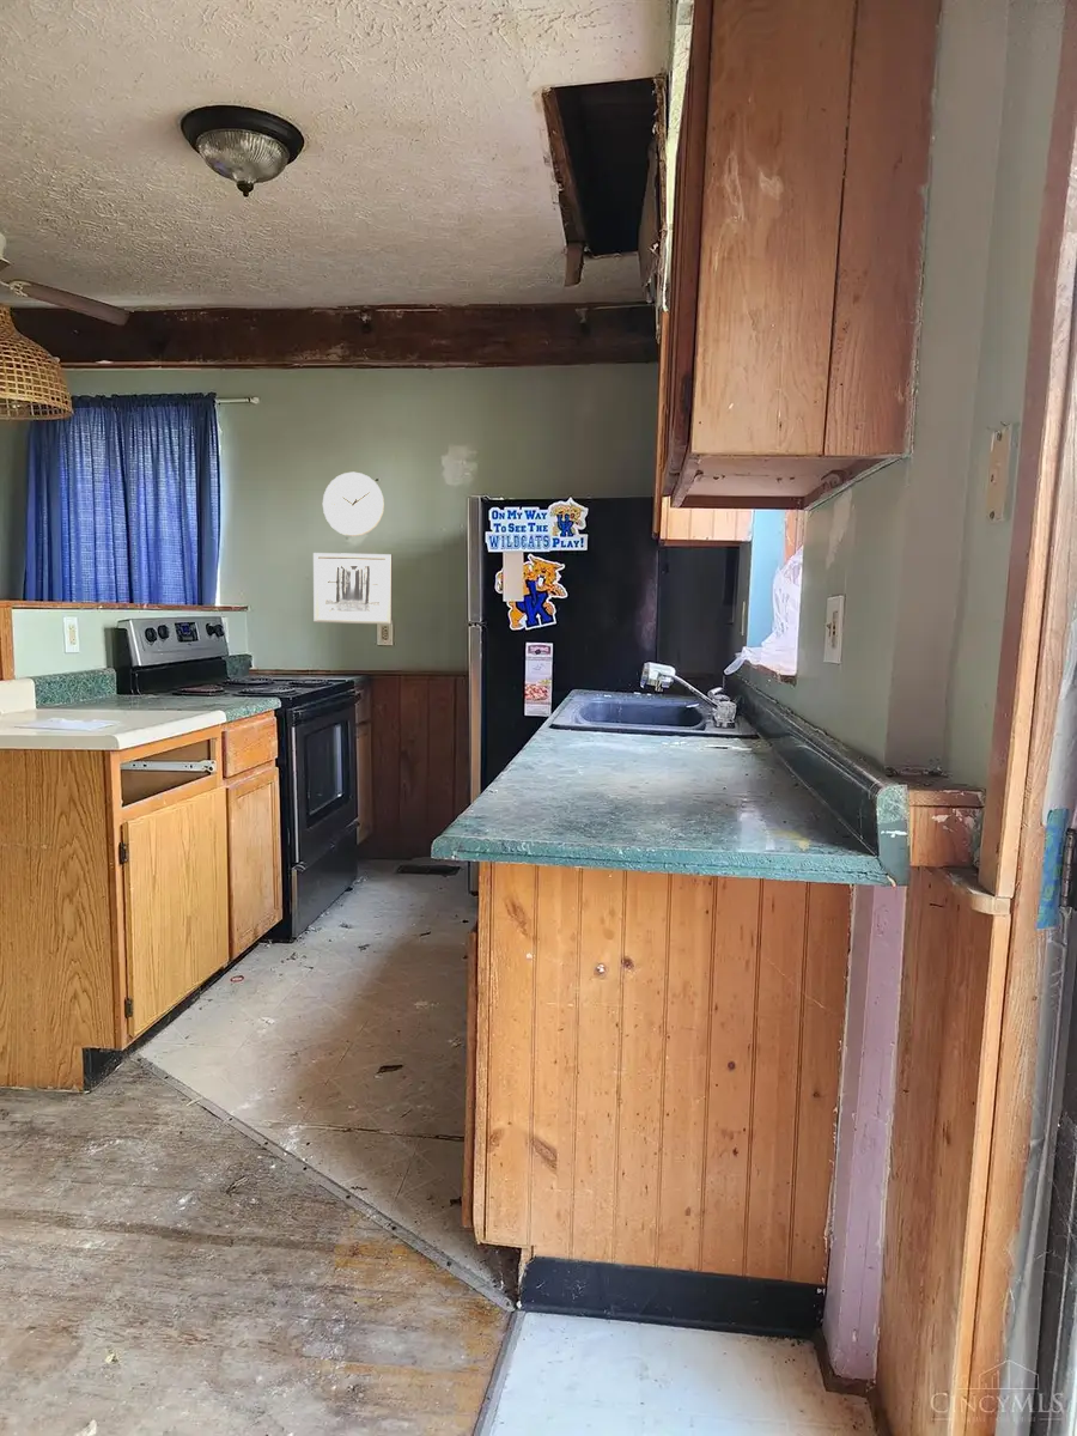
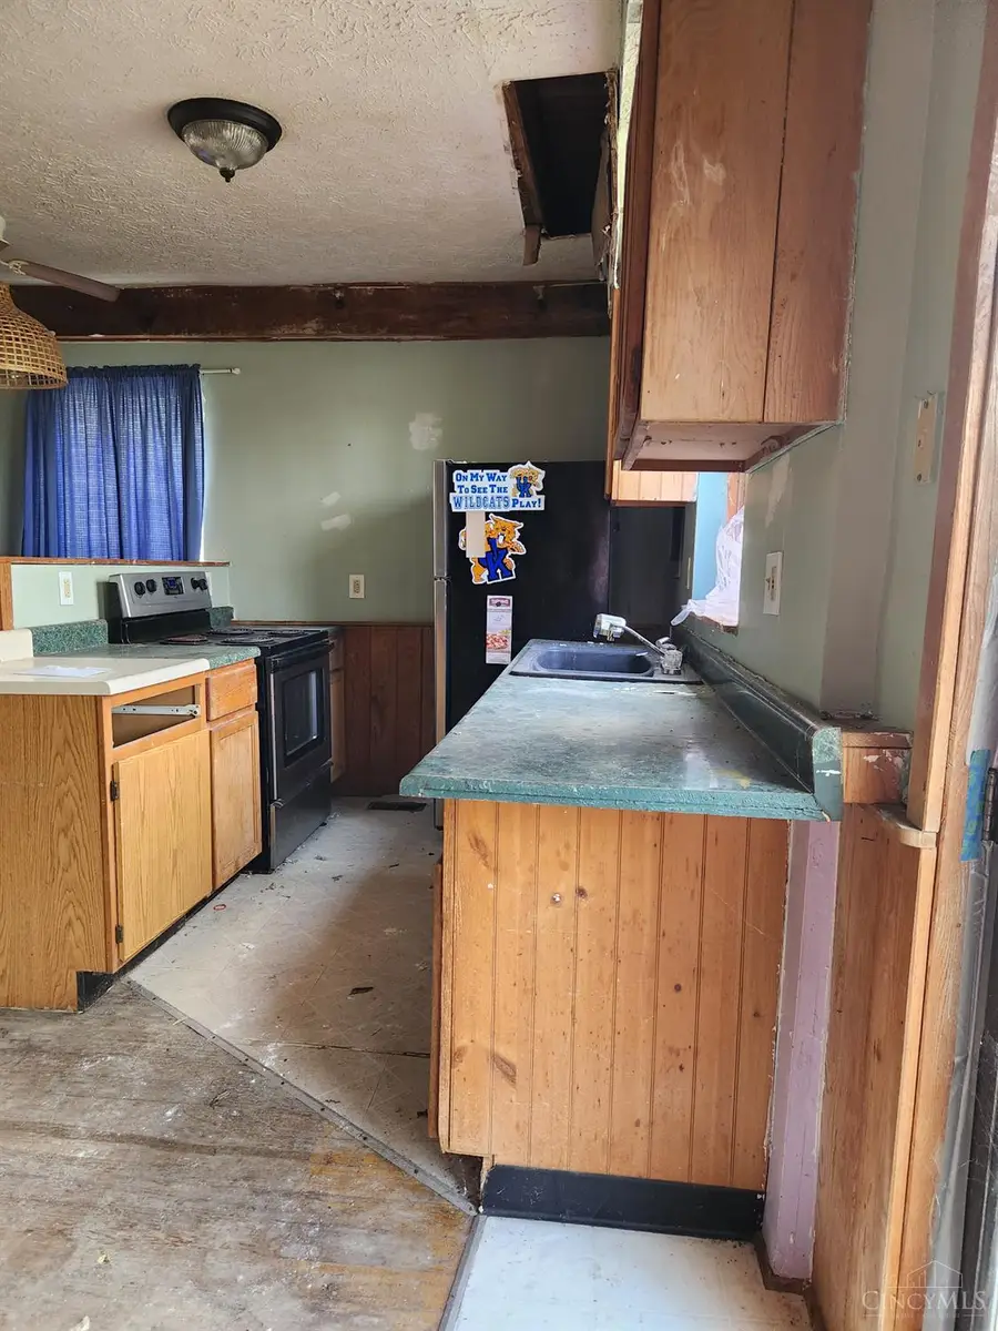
- wall art [312,552,394,626]
- wall clock [322,471,385,537]
